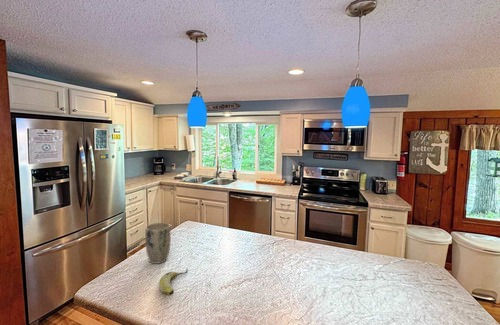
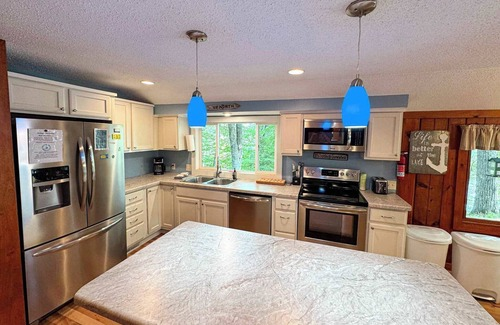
- plant pot [144,221,172,265]
- fruit [158,268,189,297]
